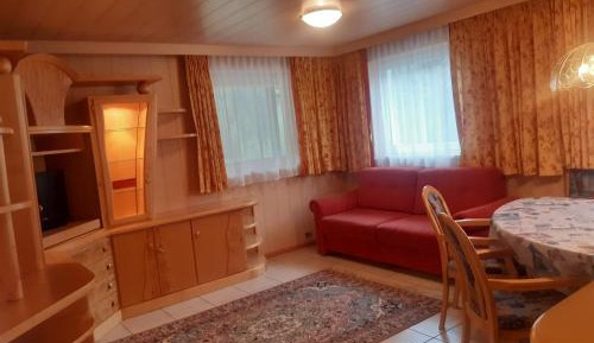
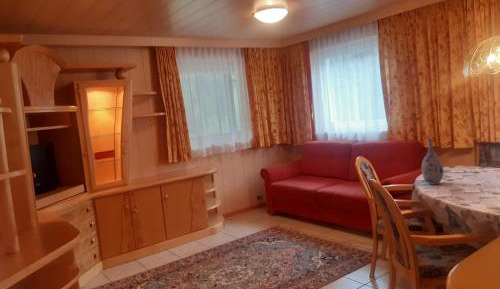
+ vase [421,138,445,185]
